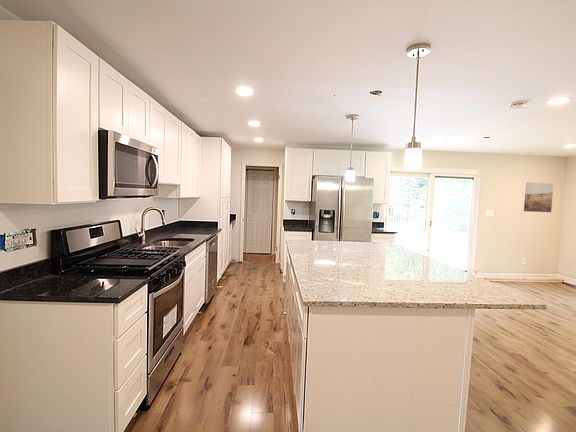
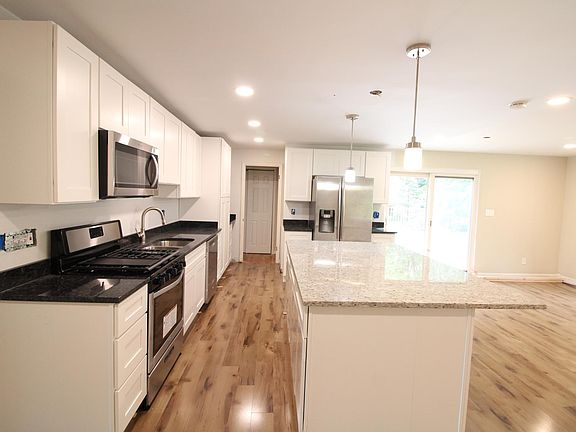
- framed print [521,181,555,213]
